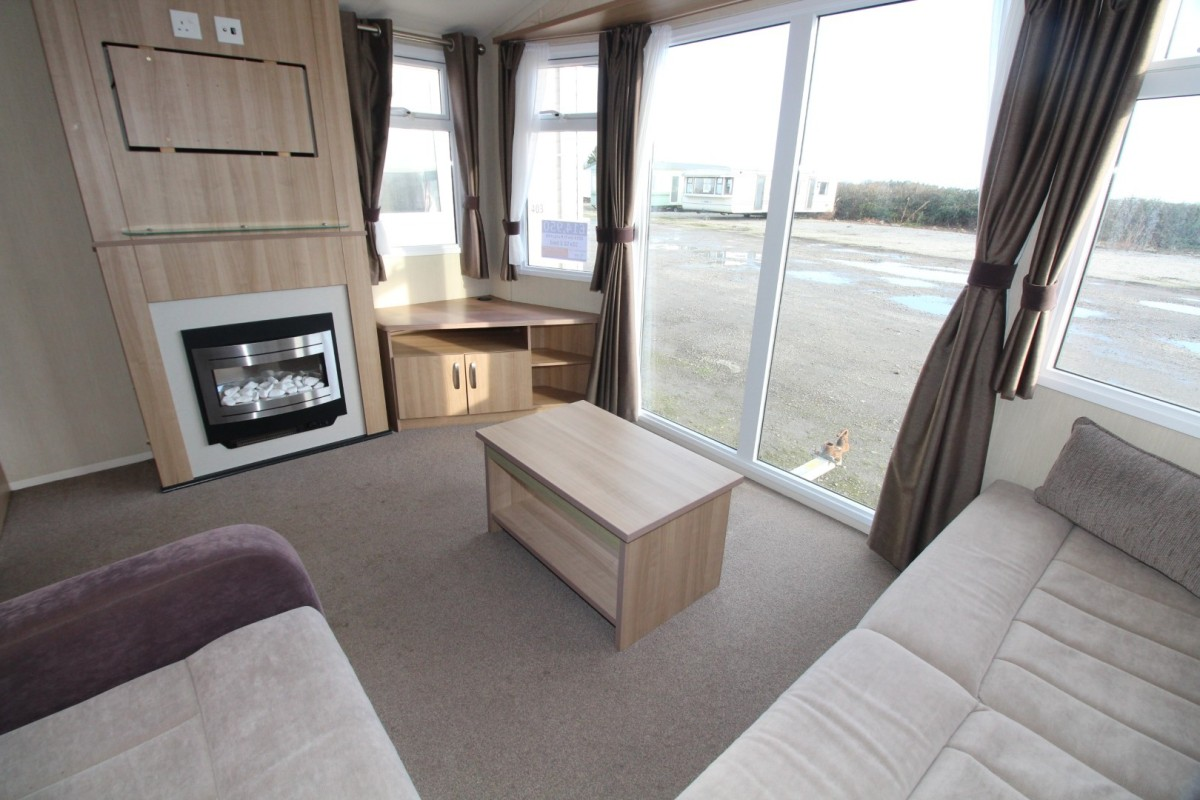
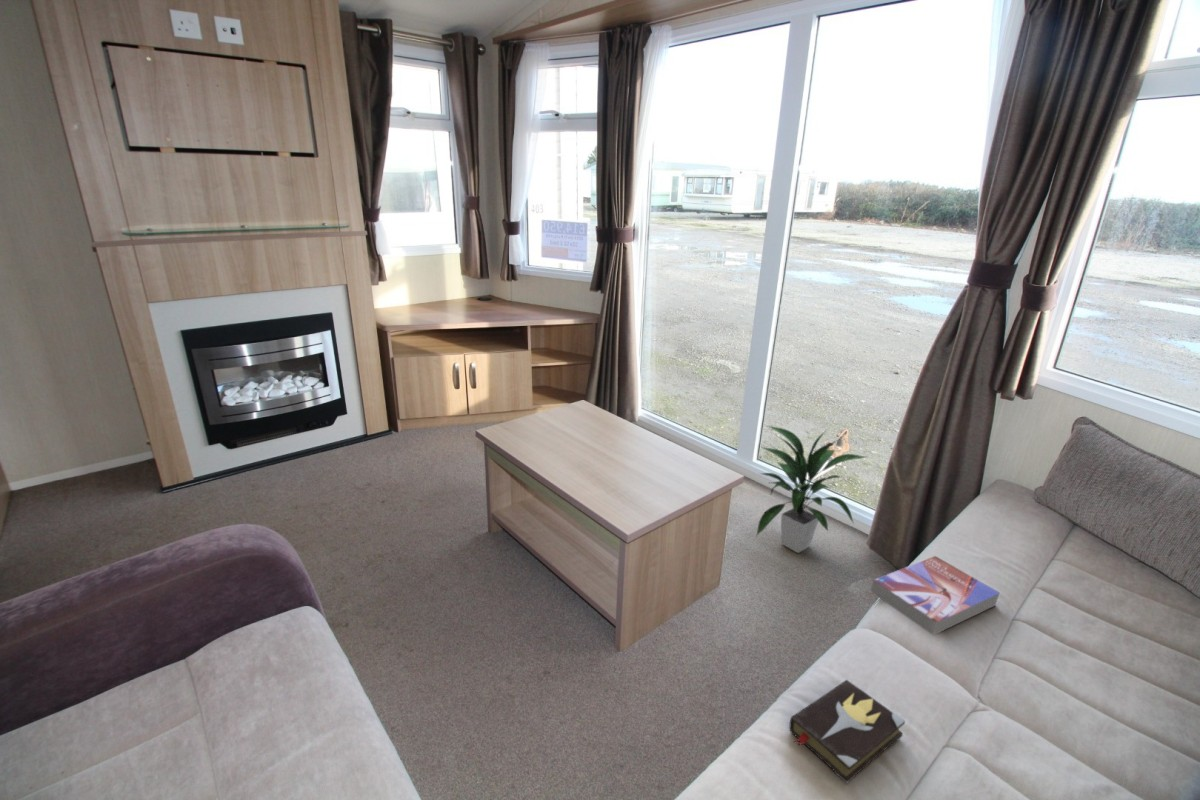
+ indoor plant [755,425,866,554]
+ textbook [869,555,1001,636]
+ hardback book [789,679,906,784]
